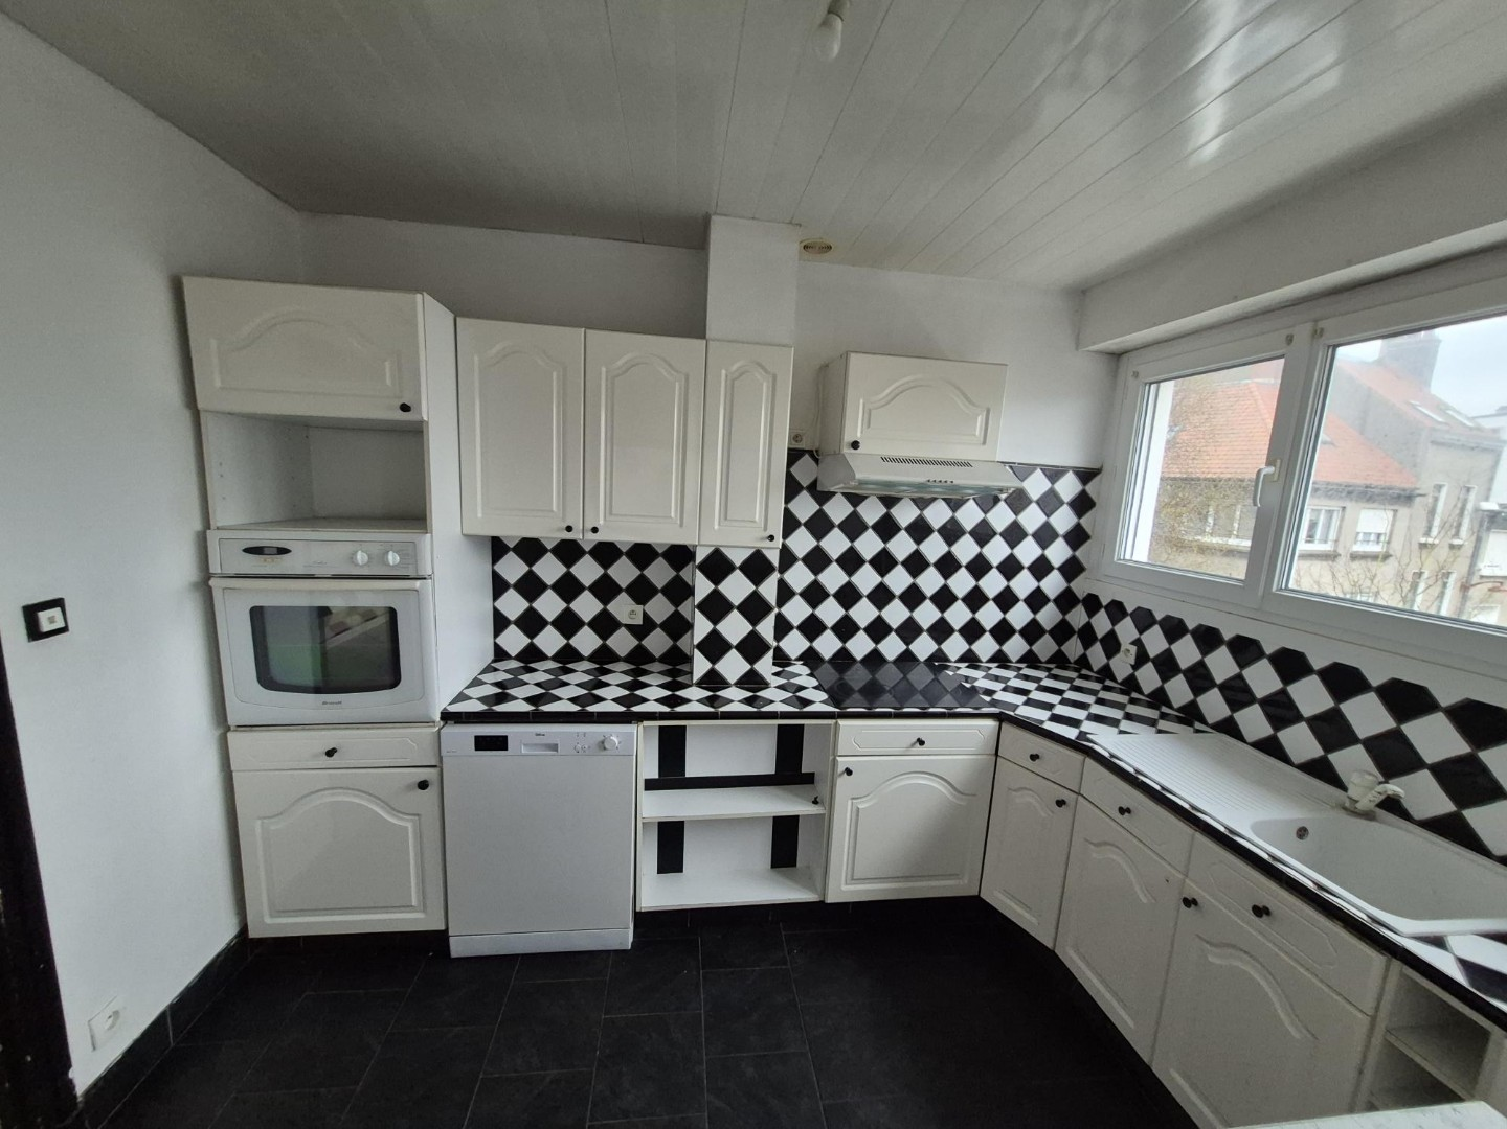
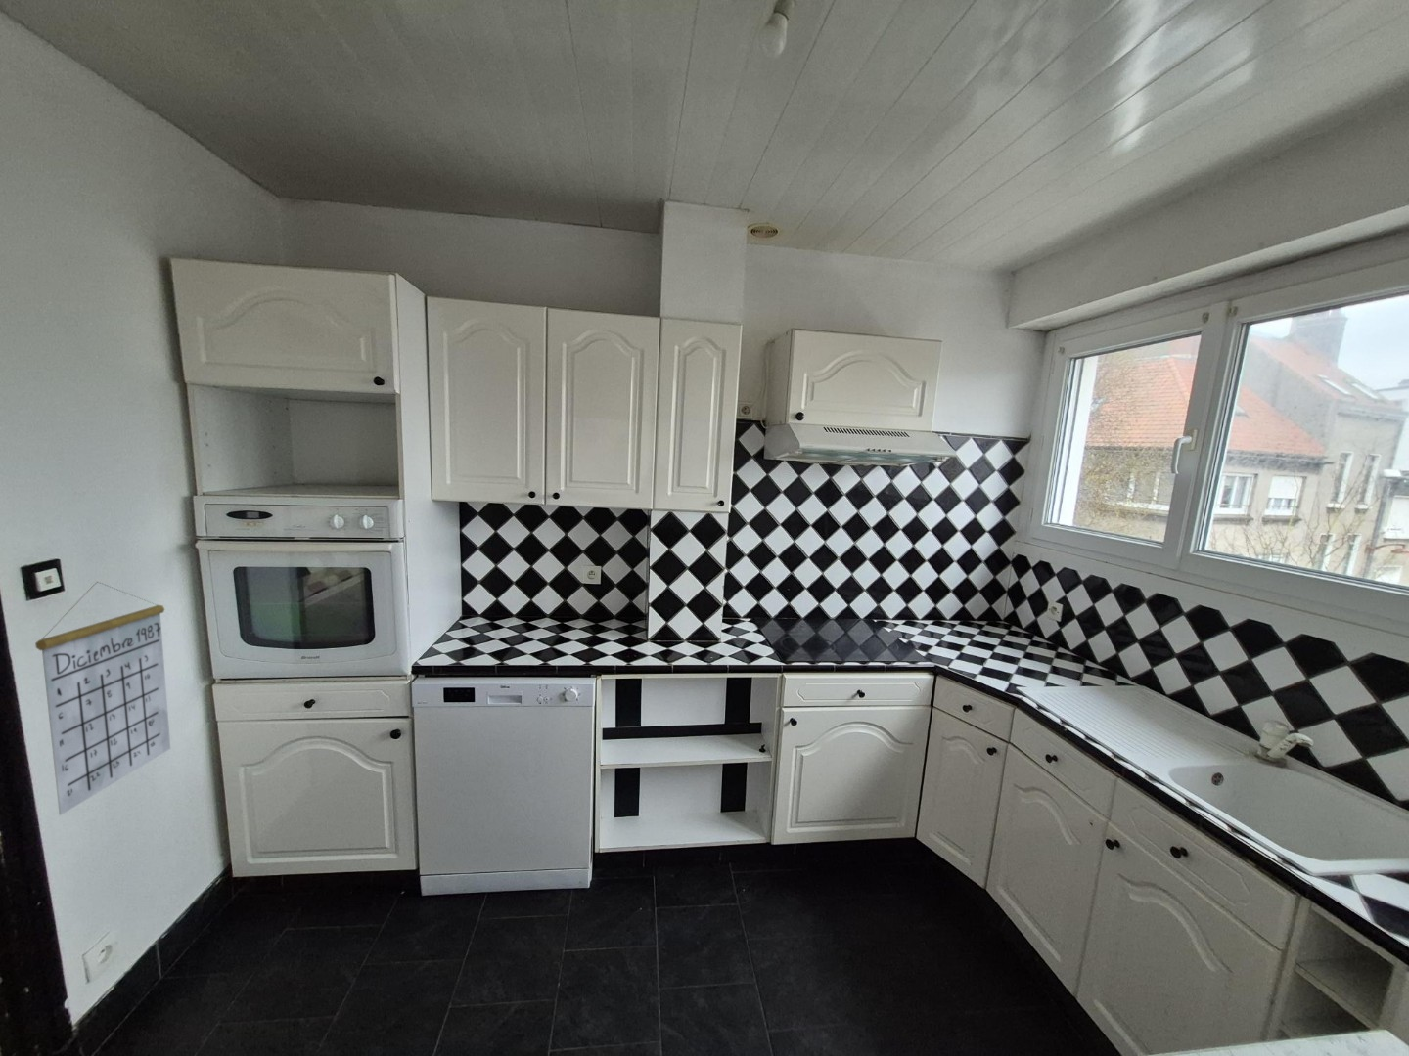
+ calendar [34,581,171,816]
